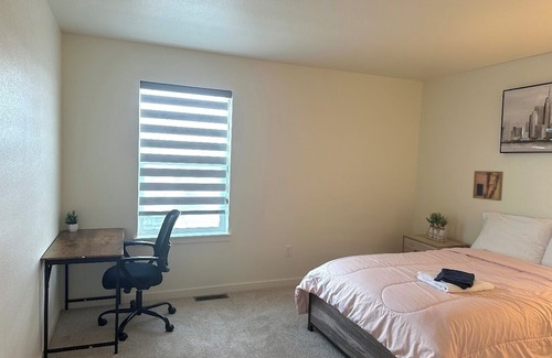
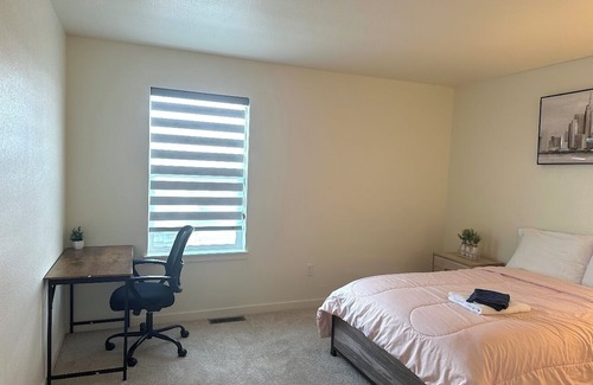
- wall art [471,170,505,202]
